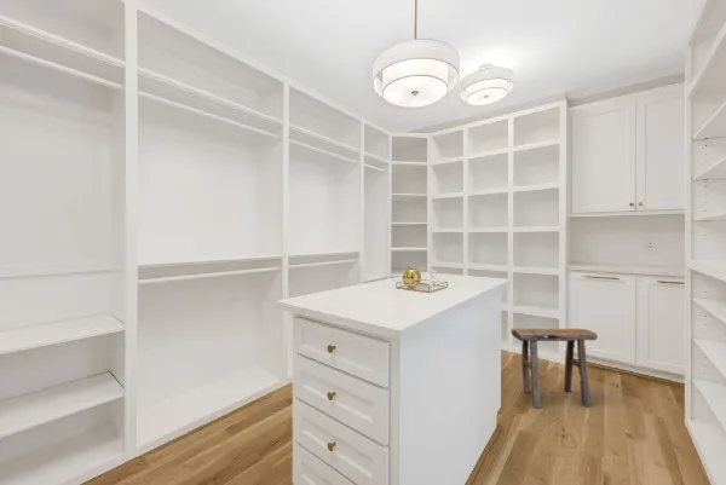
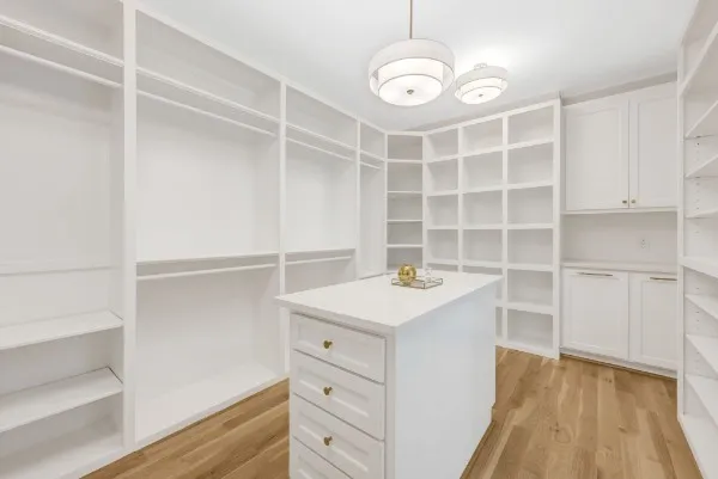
- stool [511,328,599,409]
